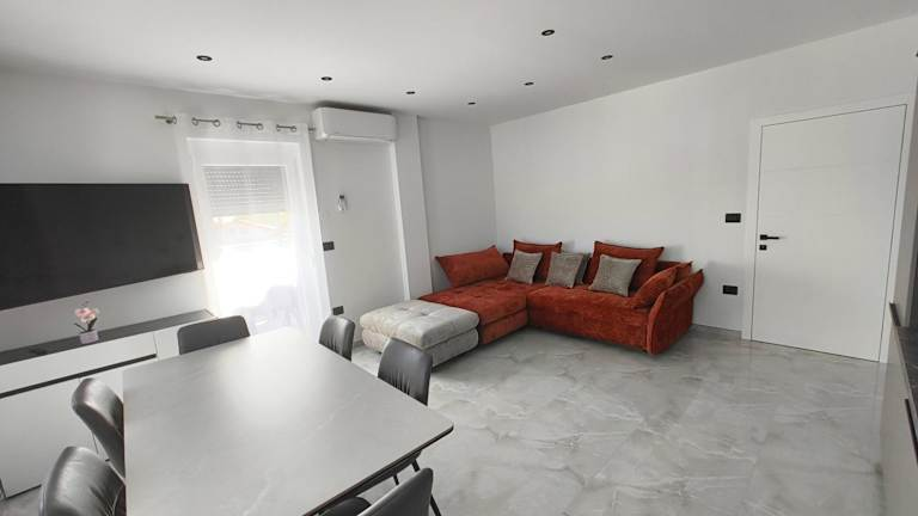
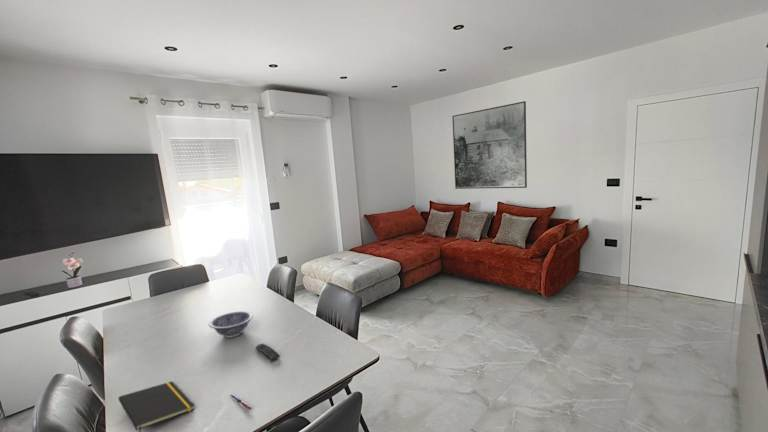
+ bowl [208,310,254,339]
+ remote control [254,343,281,362]
+ pen [229,393,252,411]
+ notepad [117,380,196,432]
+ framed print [451,100,528,190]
